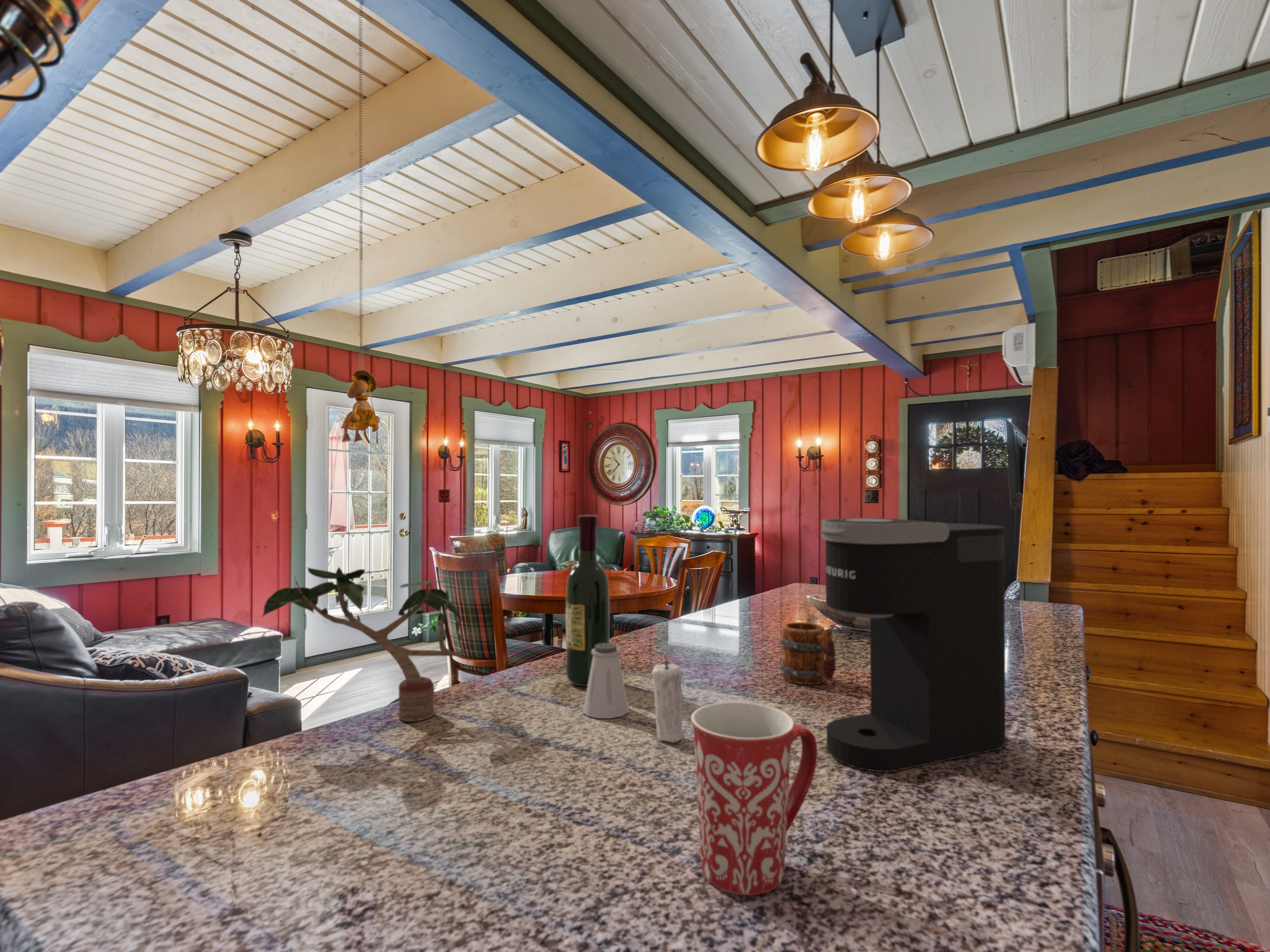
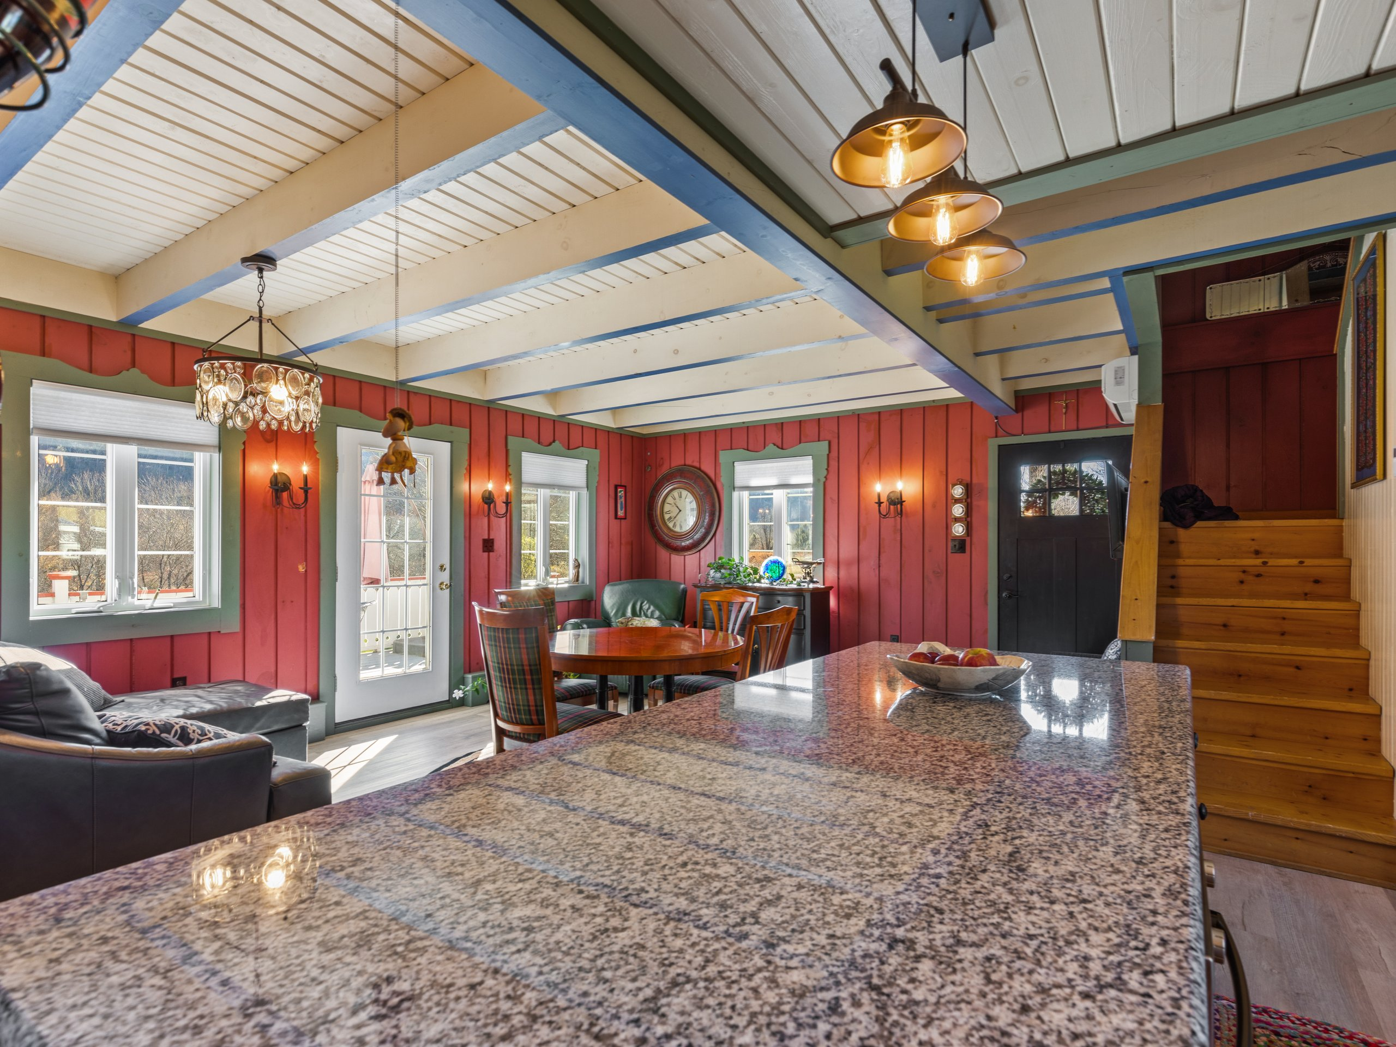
- coffee maker [821,517,1006,773]
- saltshaker [582,643,629,719]
- candle [651,653,684,743]
- wine bottle [565,515,610,687]
- mug [779,622,836,685]
- potted plant [259,565,469,722]
- mug [691,701,818,896]
